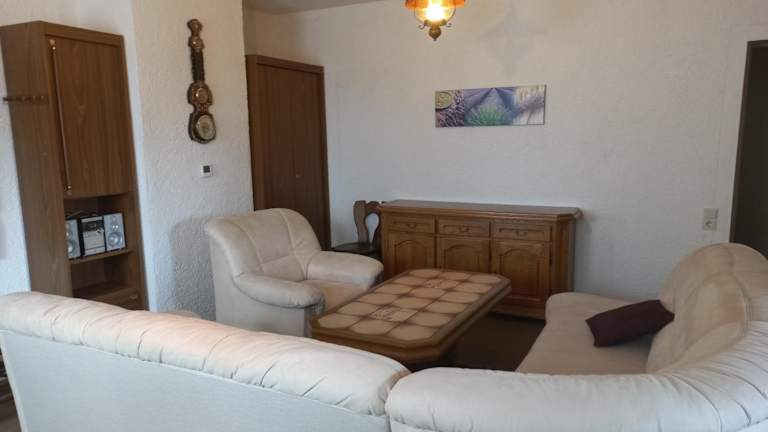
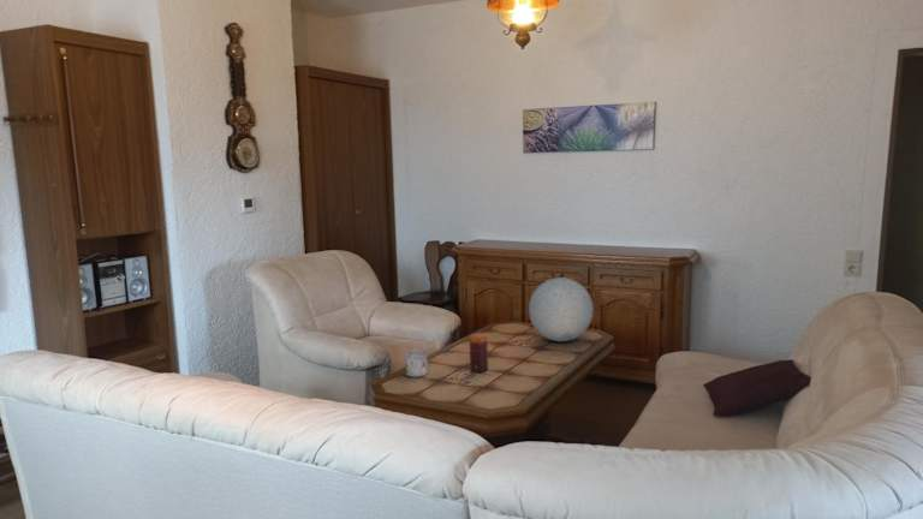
+ decorative orb [528,276,594,342]
+ candle [468,332,489,374]
+ mug [405,350,428,378]
